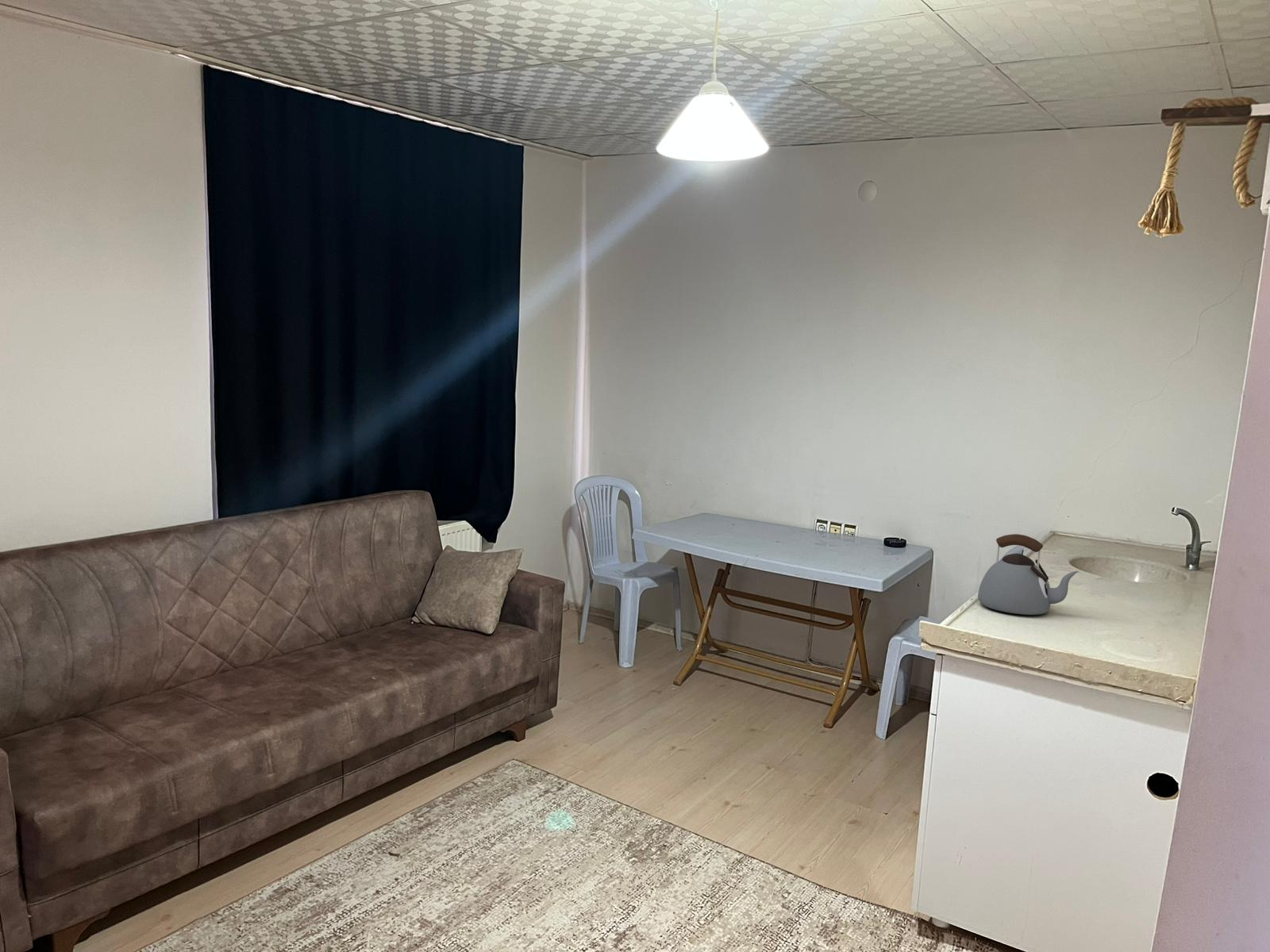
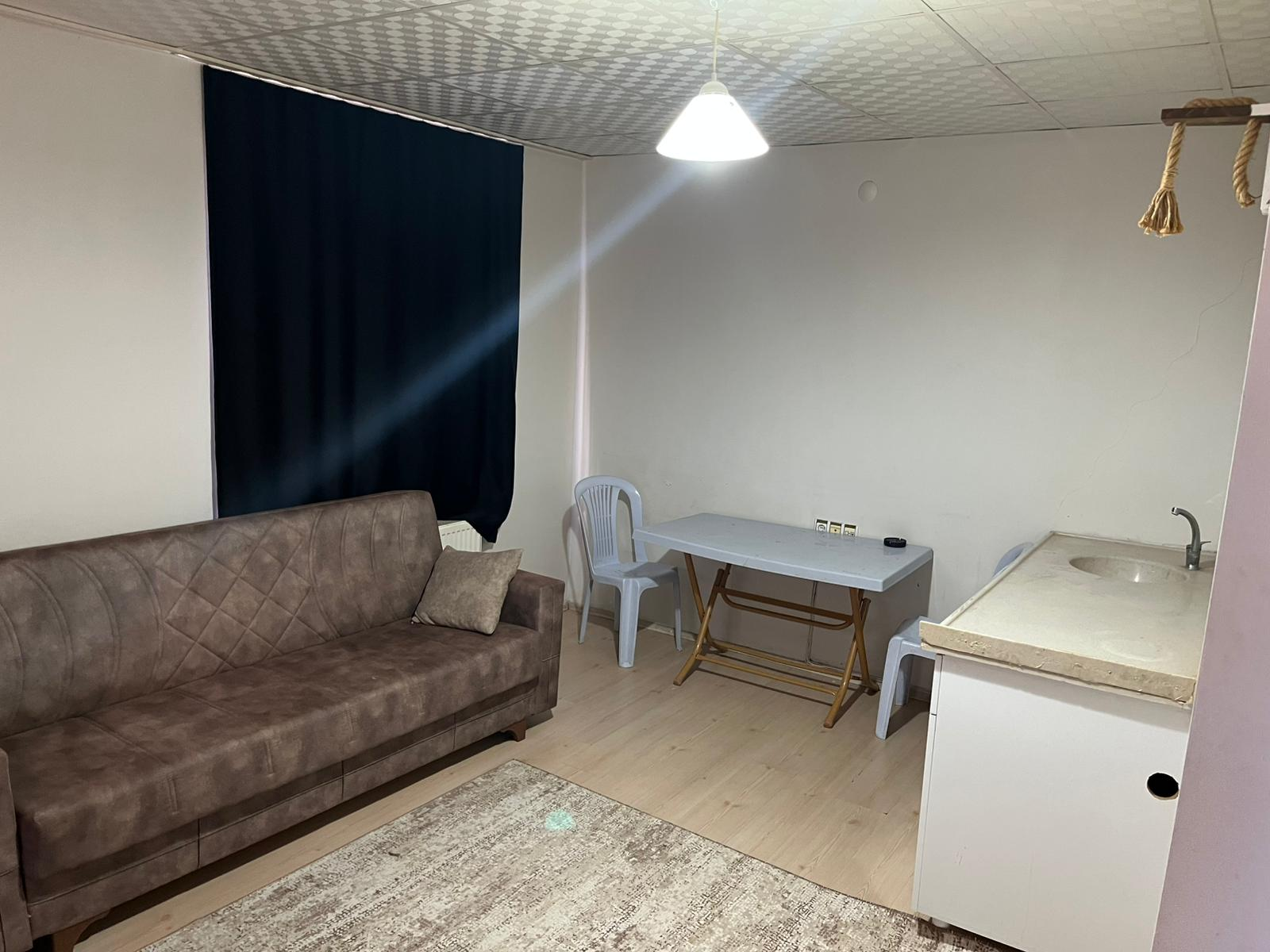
- kettle [977,533,1079,616]
